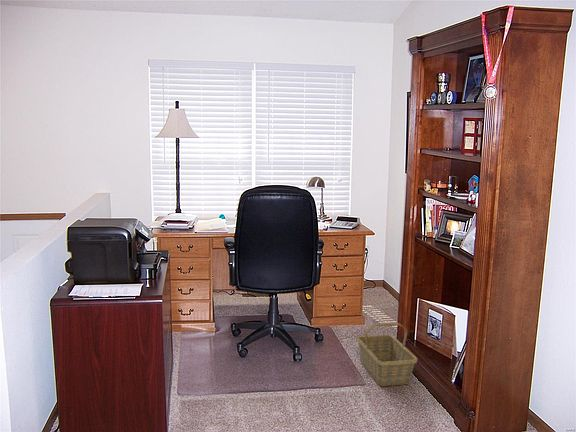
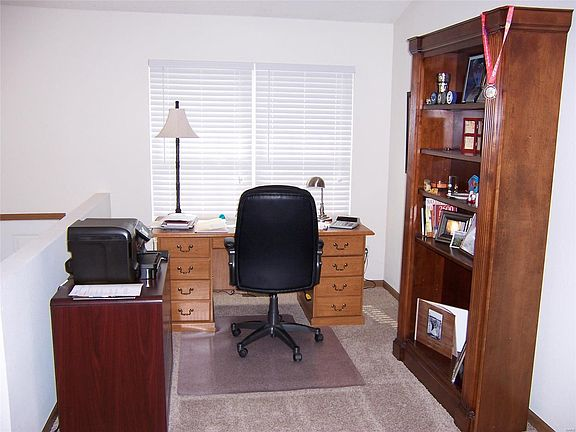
- basket [356,322,418,387]
